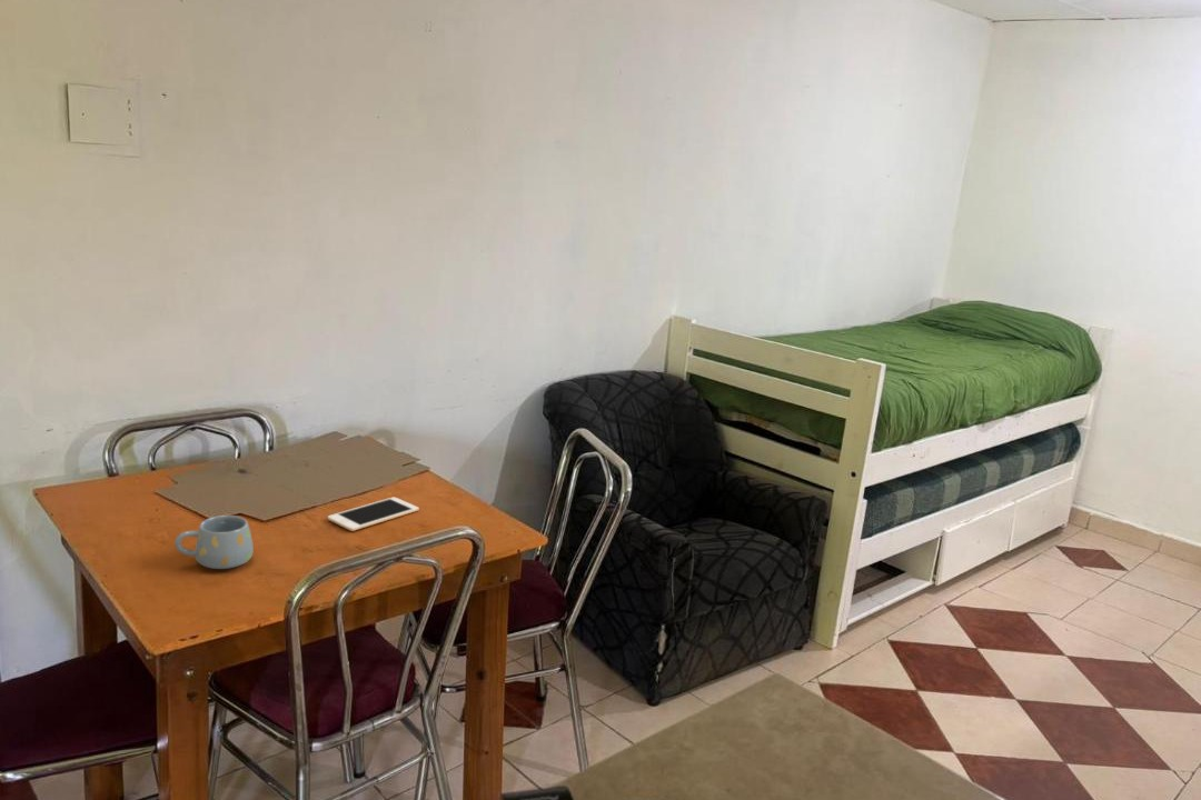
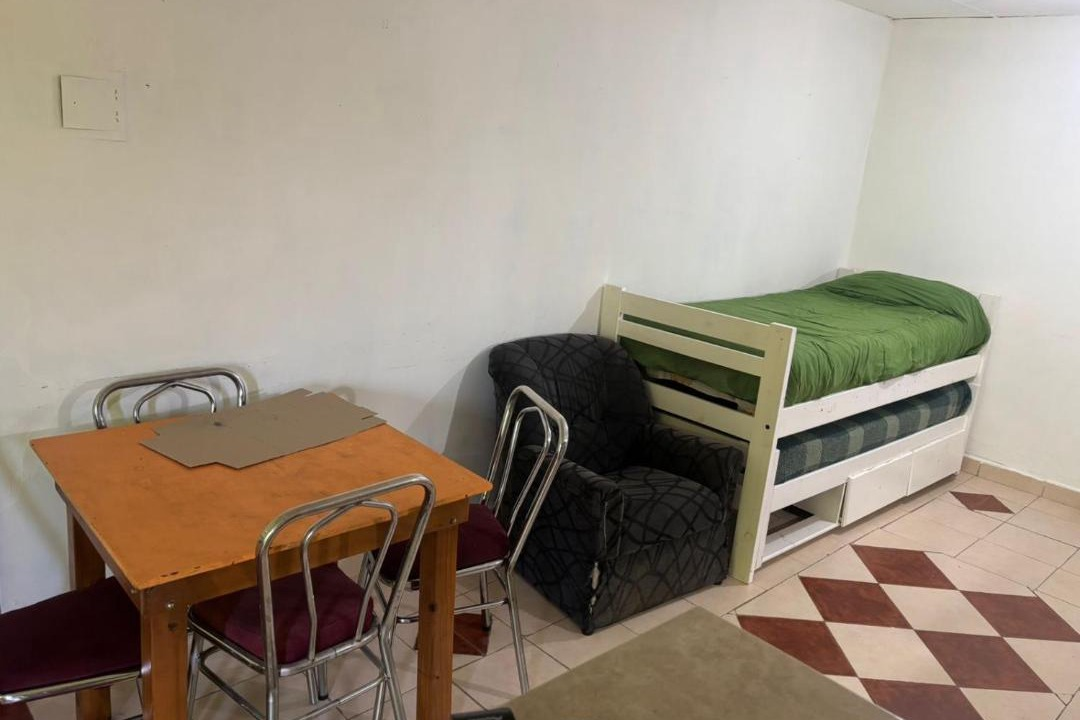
- cell phone [327,497,419,532]
- mug [173,514,255,570]
